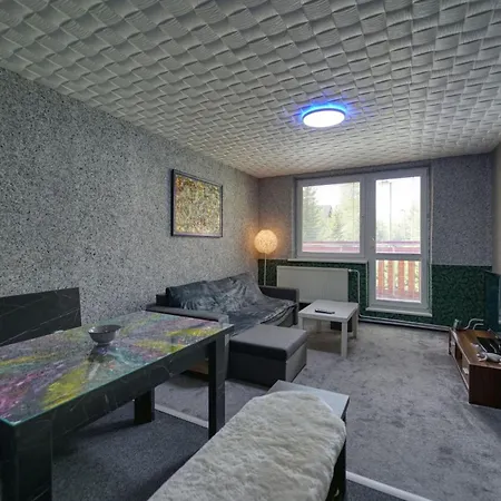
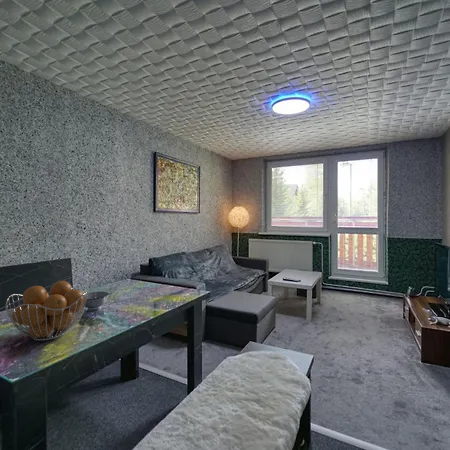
+ fruit basket [5,280,89,342]
